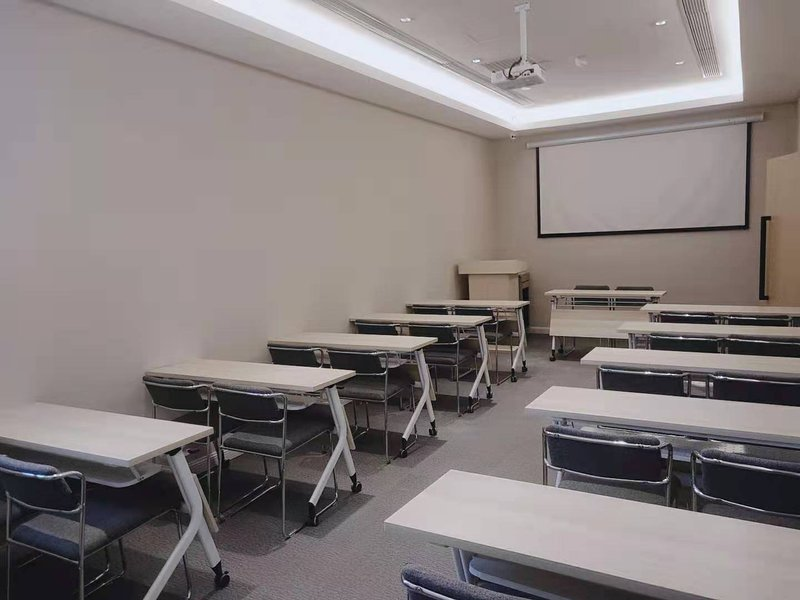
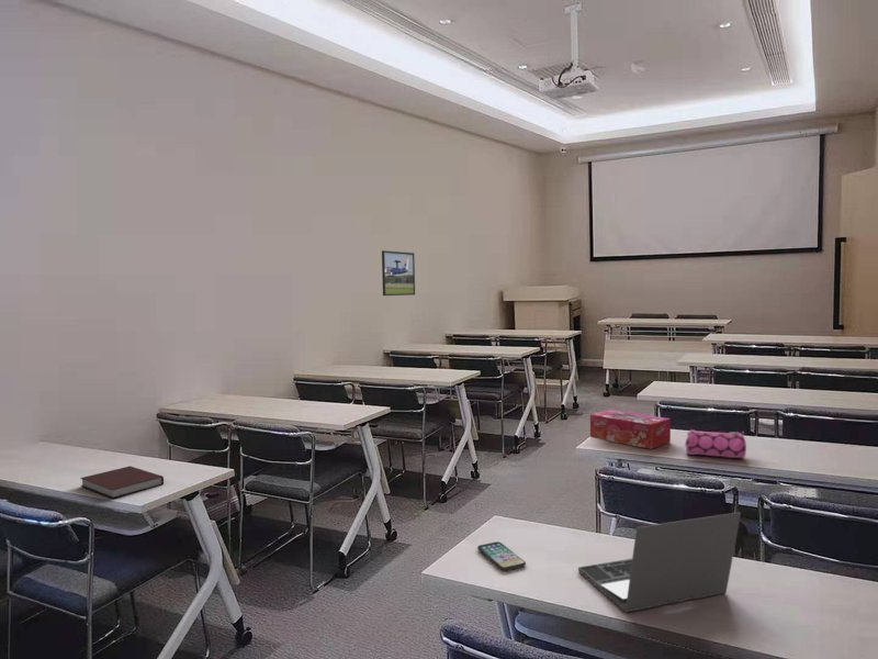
+ laptop [577,511,742,613]
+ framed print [381,249,416,297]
+ notebook [79,465,165,500]
+ smartphone [476,540,527,571]
+ tissue box [589,409,672,450]
+ pencil case [684,428,747,459]
